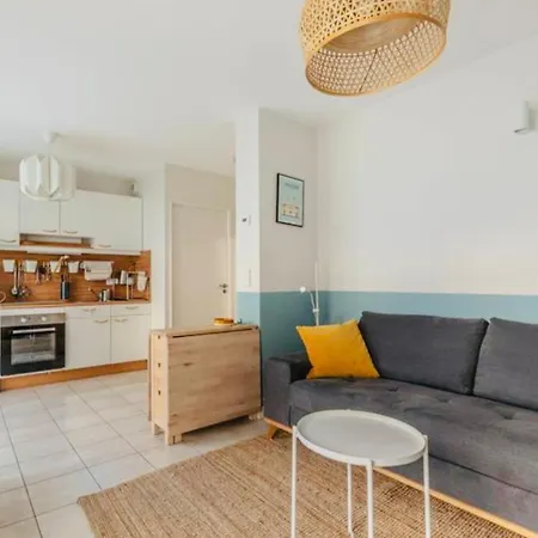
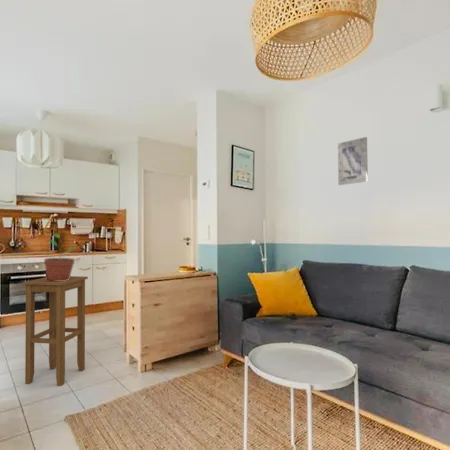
+ wall art [337,136,369,186]
+ stool [22,275,89,387]
+ potted plant [43,232,78,281]
